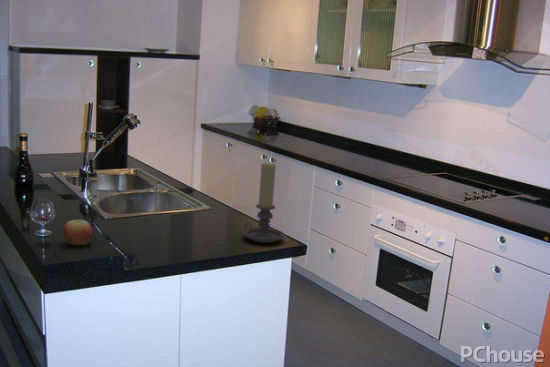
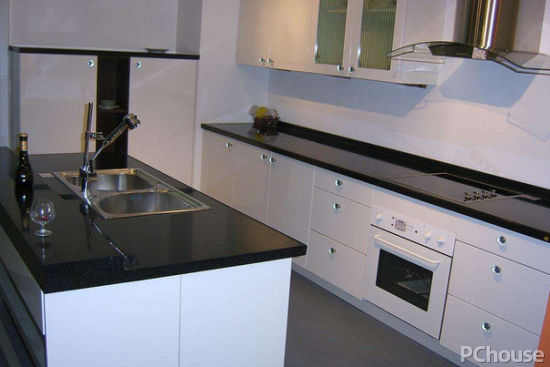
- apple [62,218,94,246]
- candle holder [242,161,286,244]
